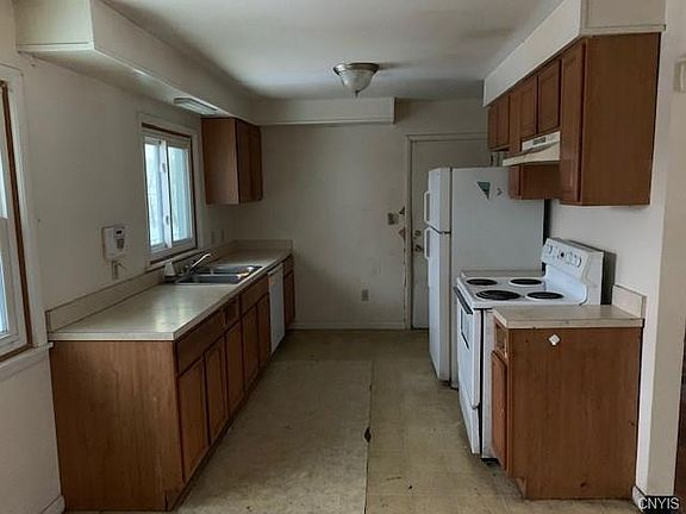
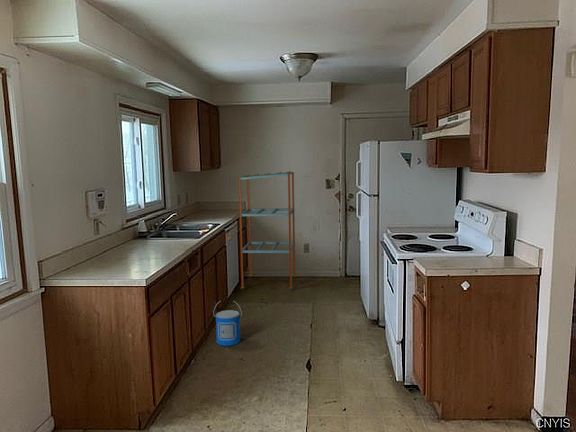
+ bucket [212,301,243,347]
+ shelving unit [237,170,297,289]
